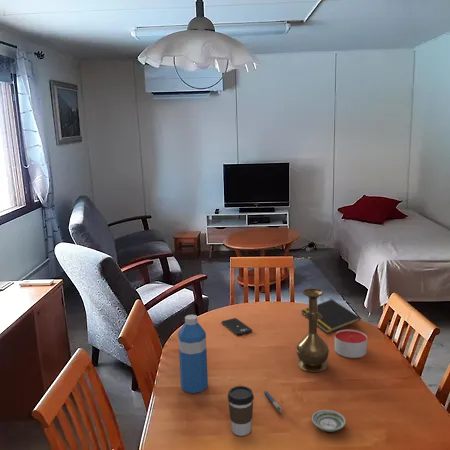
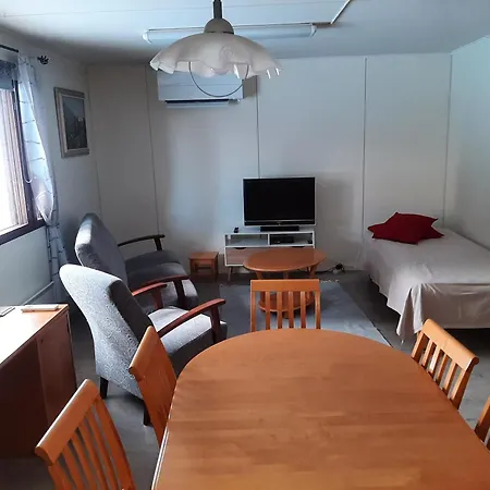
- notepad [301,298,362,334]
- smartphone [221,317,253,336]
- saucer [311,409,347,433]
- coffee cup [227,385,255,437]
- pen [264,390,283,413]
- candle [334,329,368,359]
- vase [295,288,330,373]
- water bottle [177,314,209,394]
